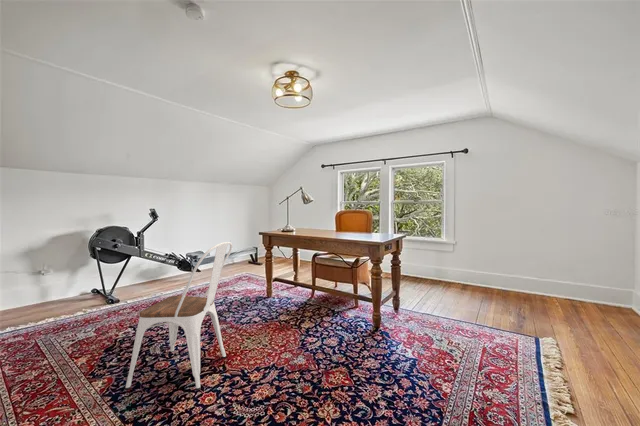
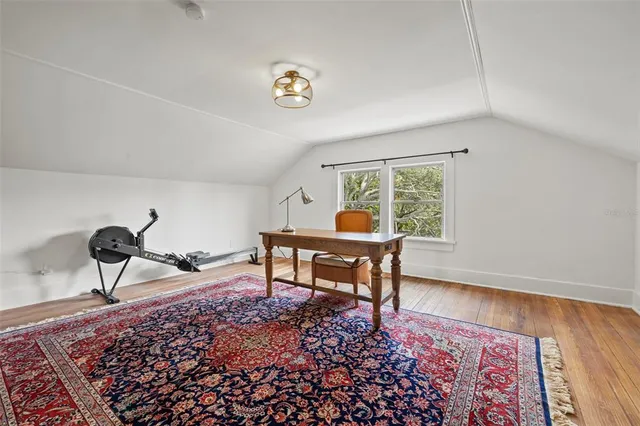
- chair [124,241,233,391]
